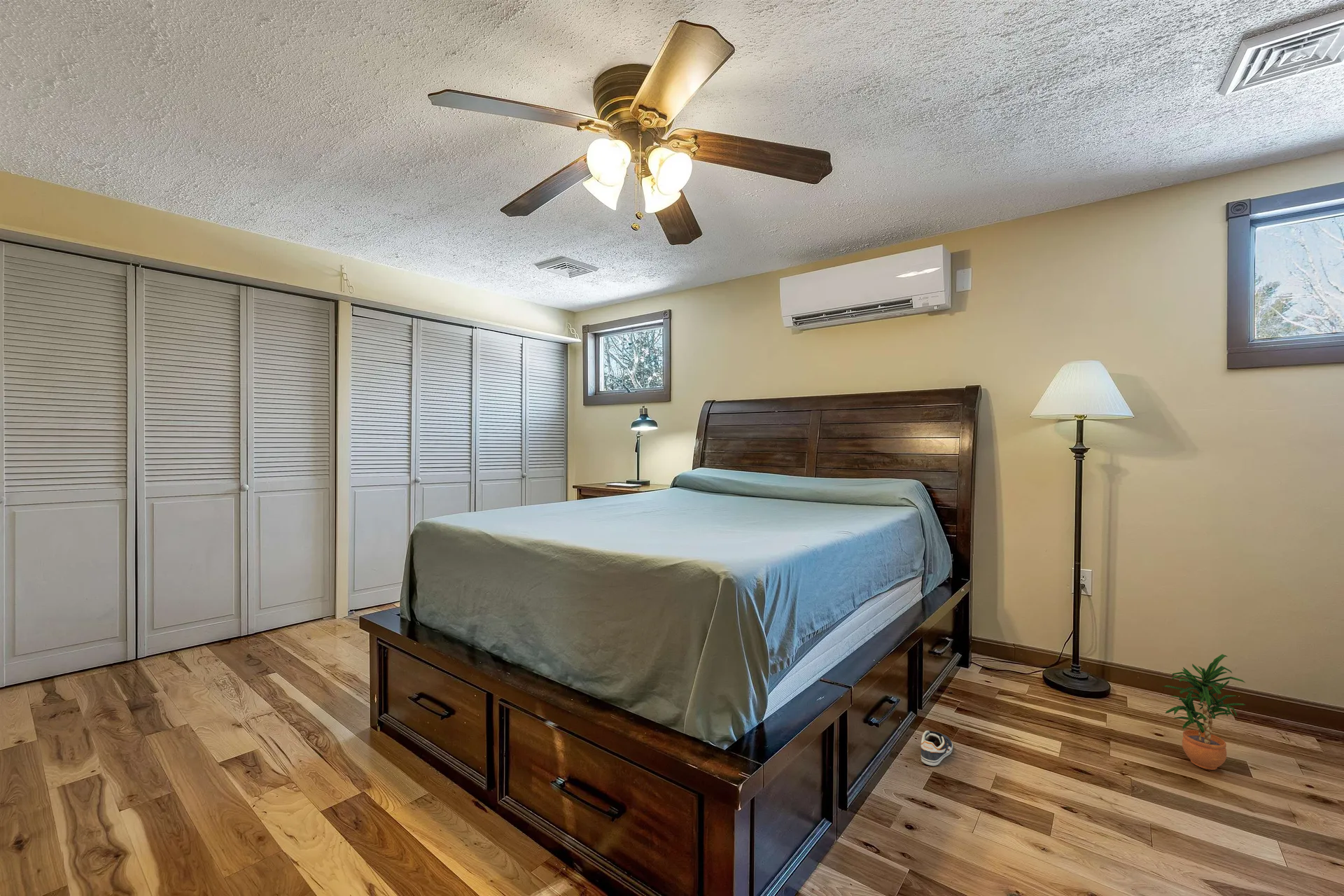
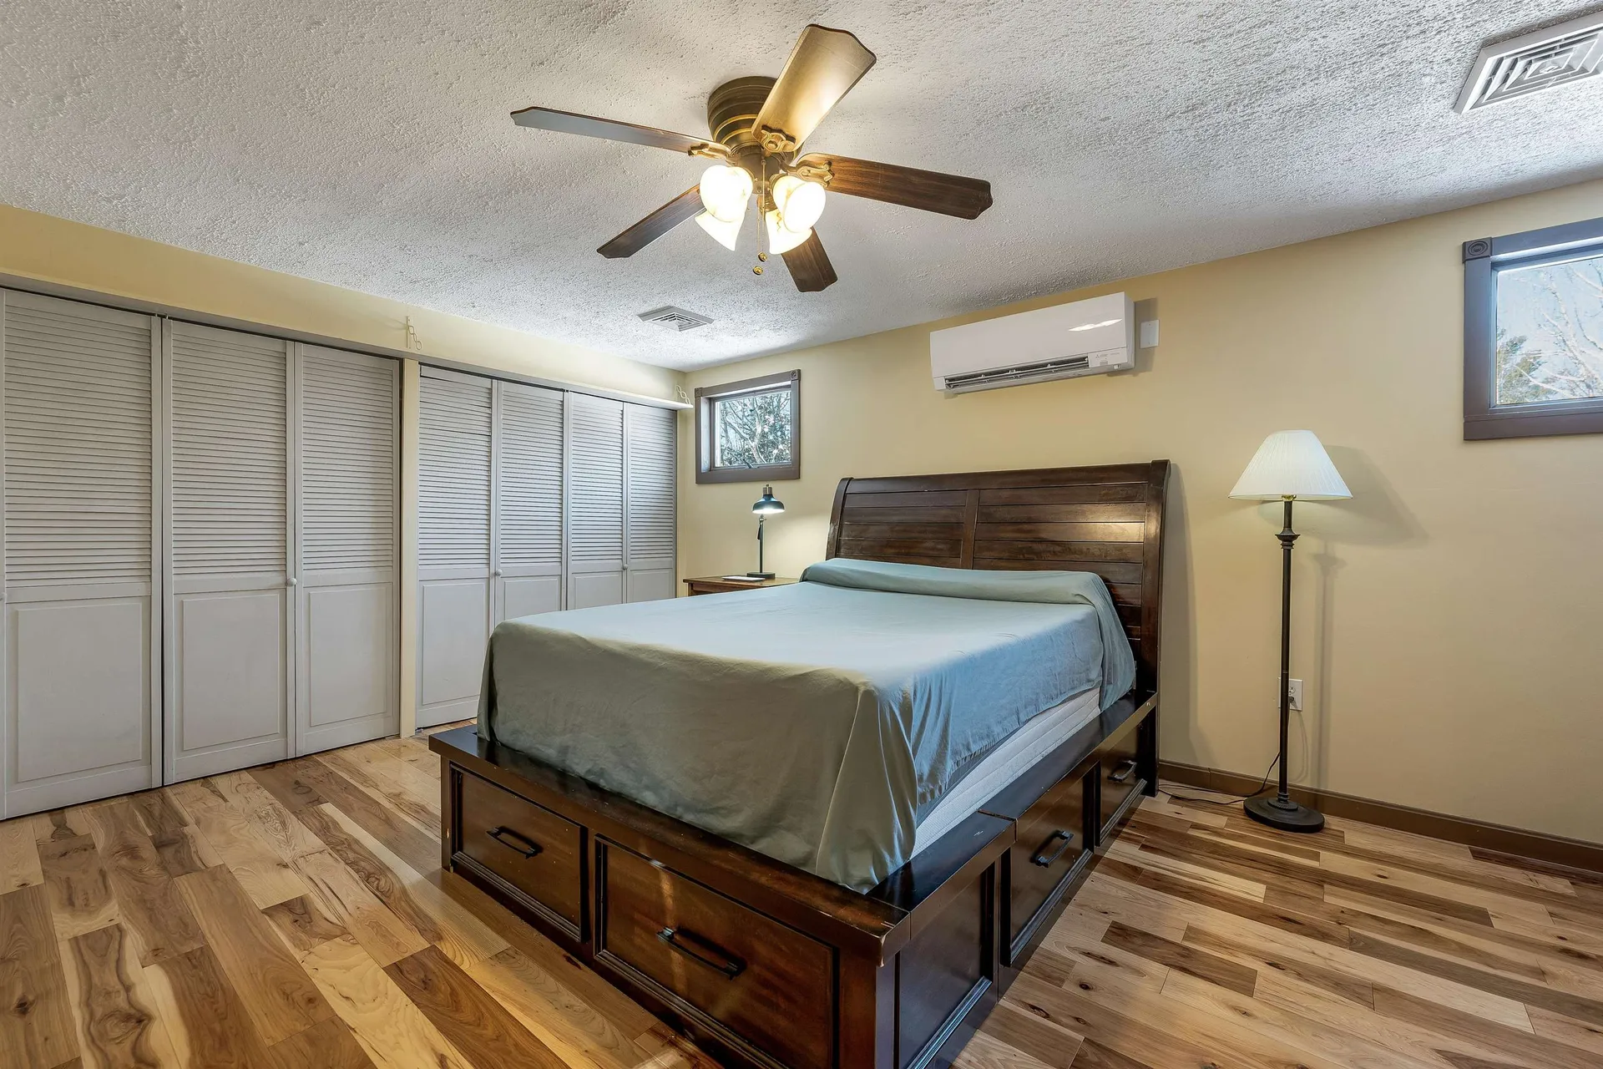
- potted plant [1161,653,1246,771]
- sneaker [921,730,953,766]
